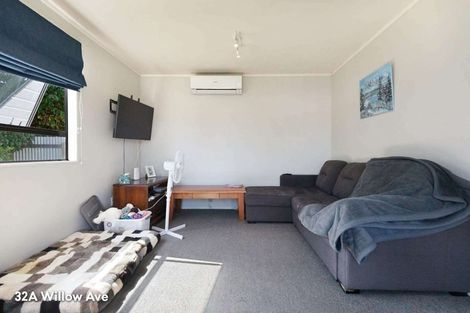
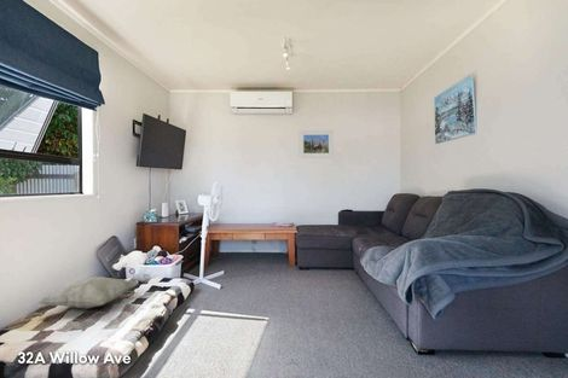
+ decorative pillow [36,275,140,309]
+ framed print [297,129,335,159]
